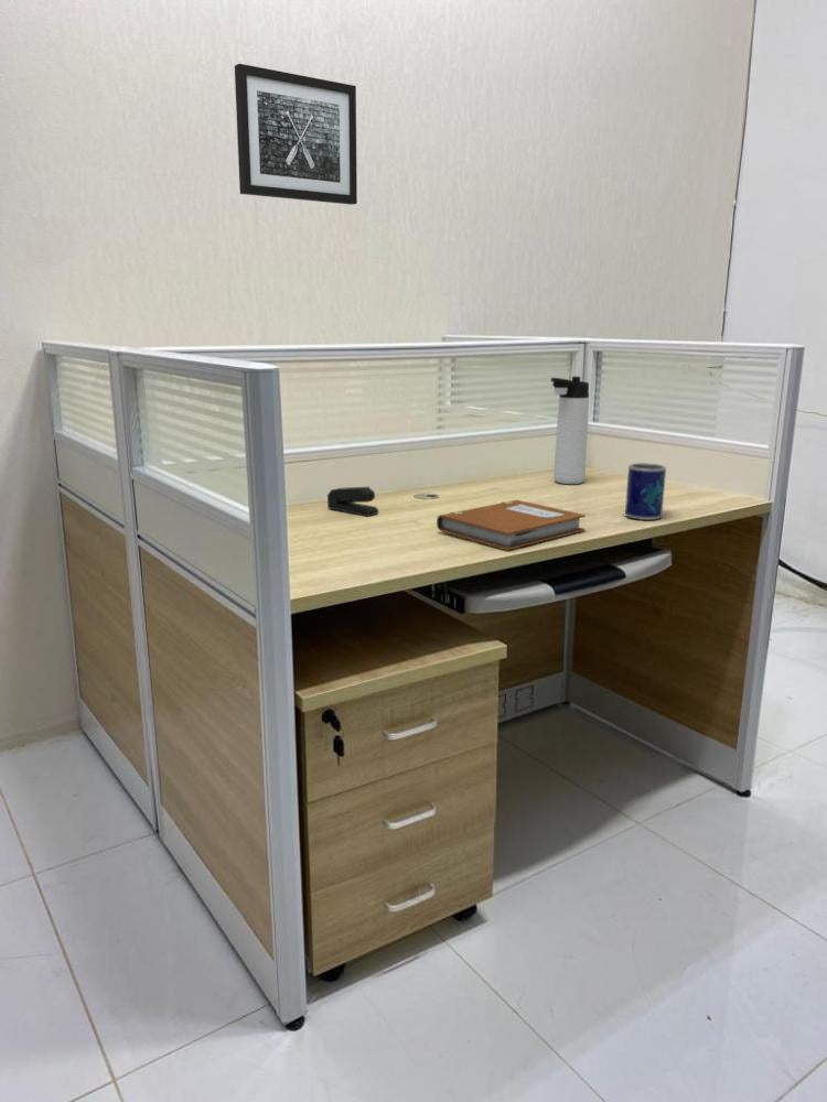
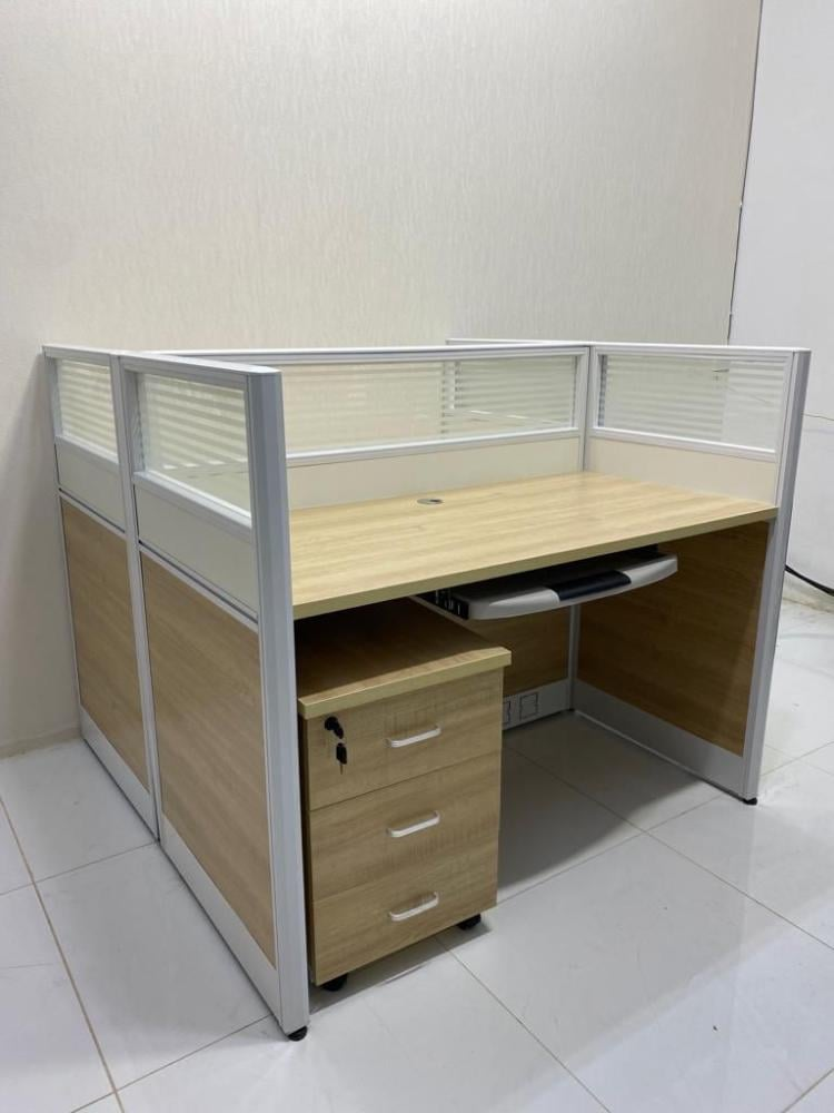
- wall art [234,63,358,206]
- notebook [436,499,587,551]
- stapler [326,486,379,517]
- mug [624,462,667,521]
- thermos bottle [549,376,590,485]
